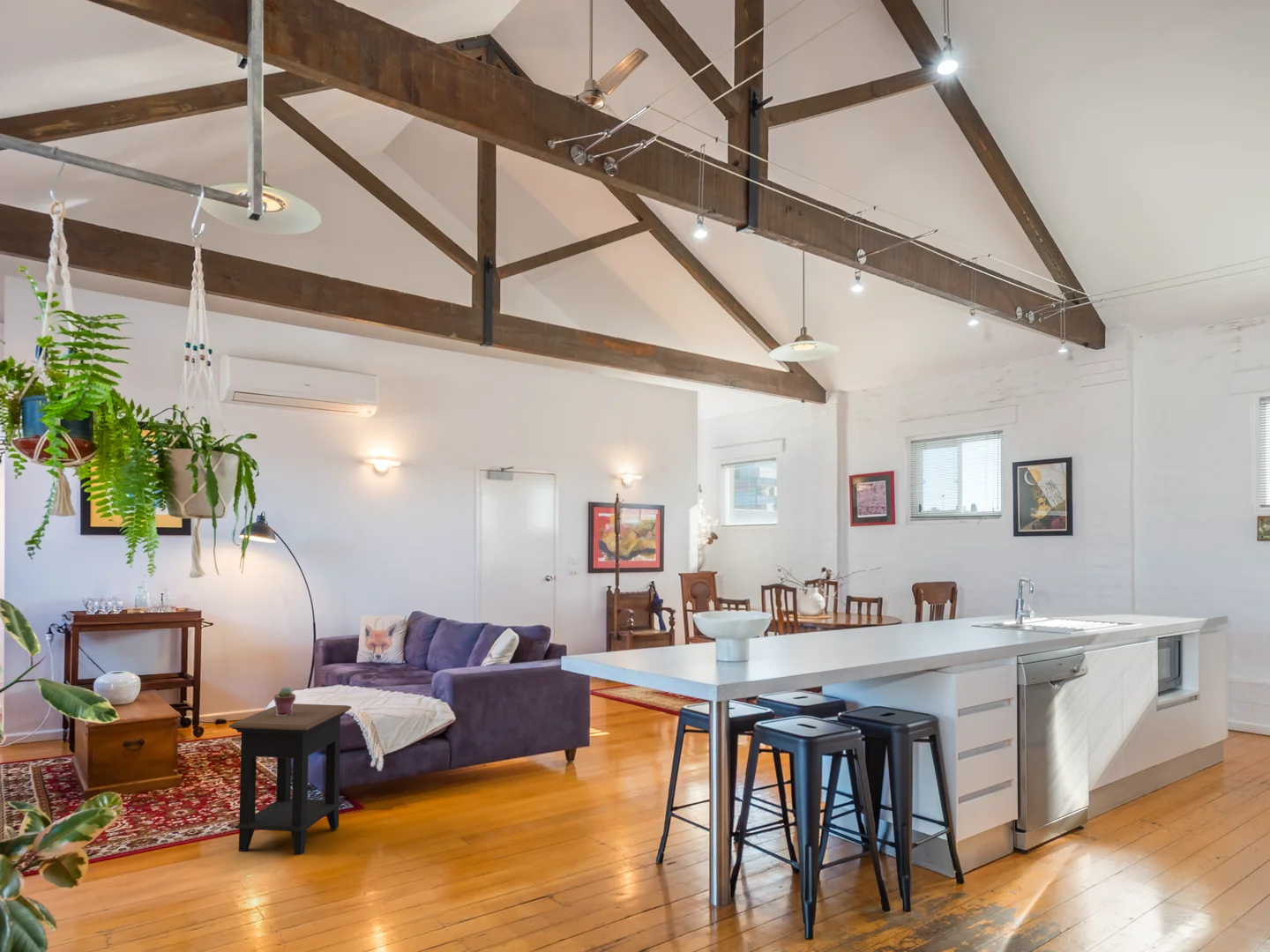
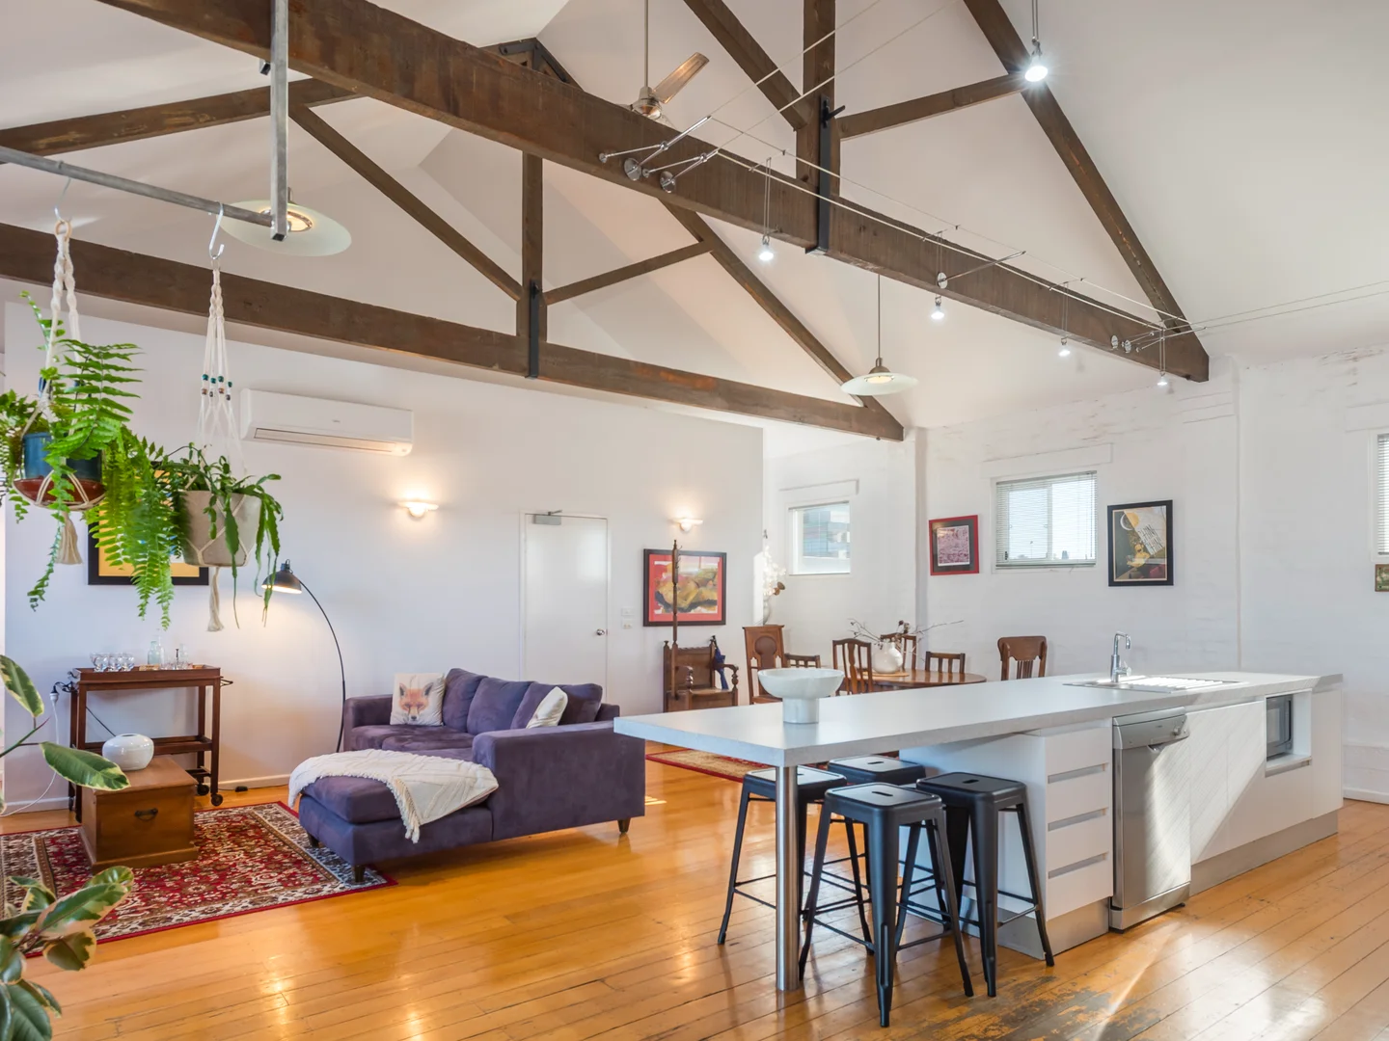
- potted succulent [273,686,296,716]
- side table [228,703,352,856]
